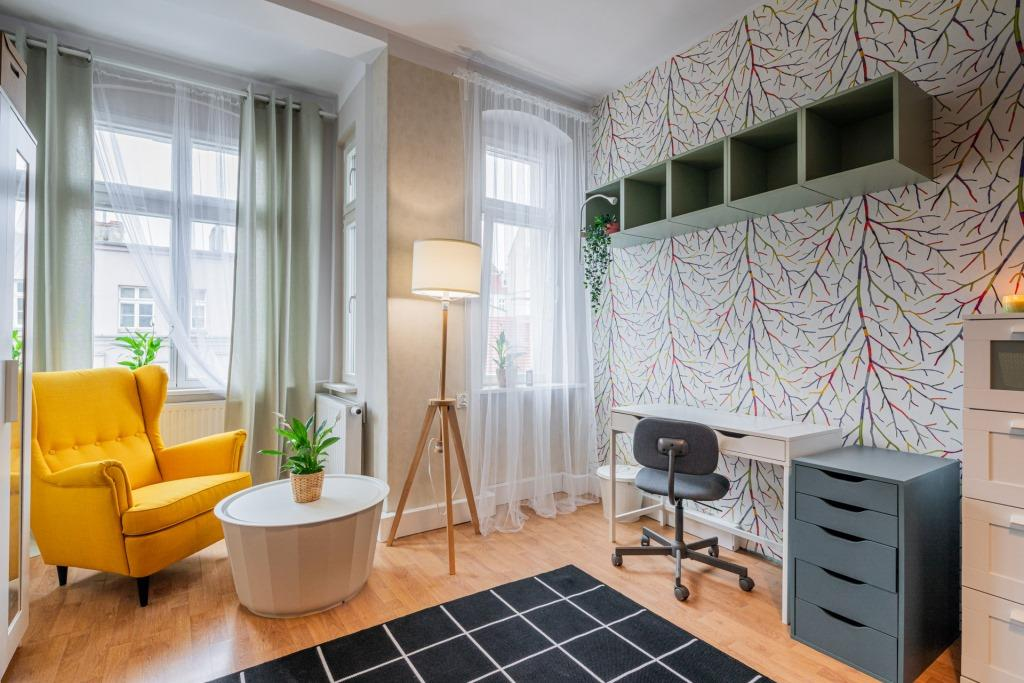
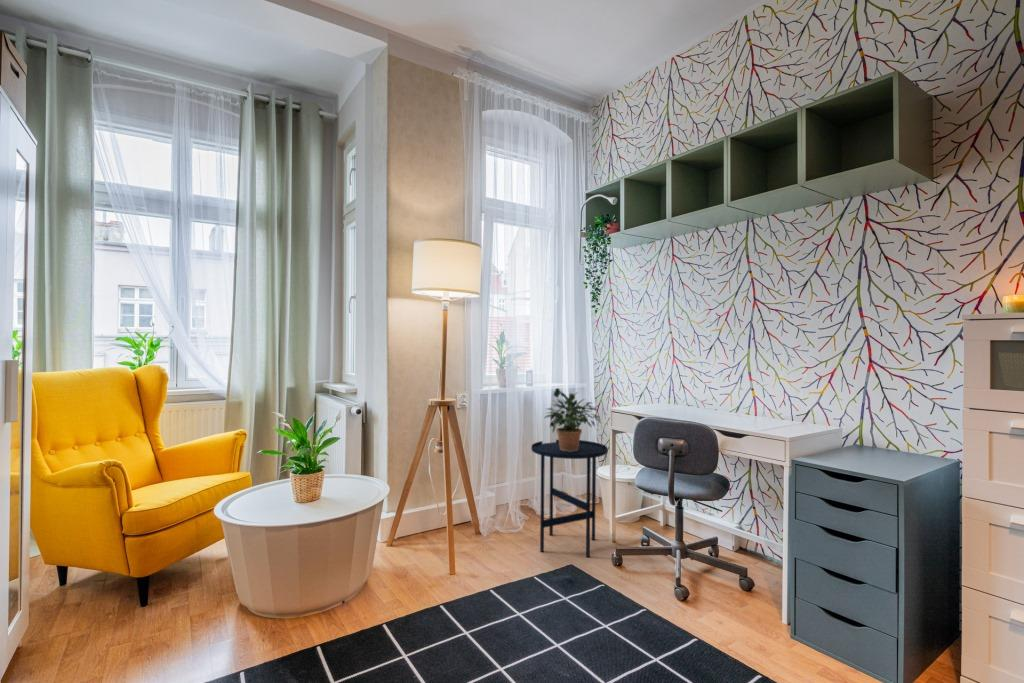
+ potted plant [543,387,602,452]
+ side table [530,439,609,558]
